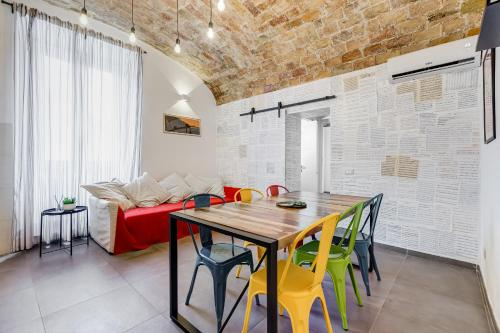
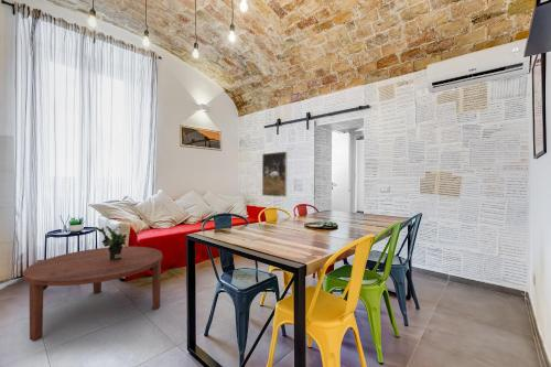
+ coffee table [22,246,163,343]
+ potted plant [94,225,128,260]
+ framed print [261,151,289,198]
